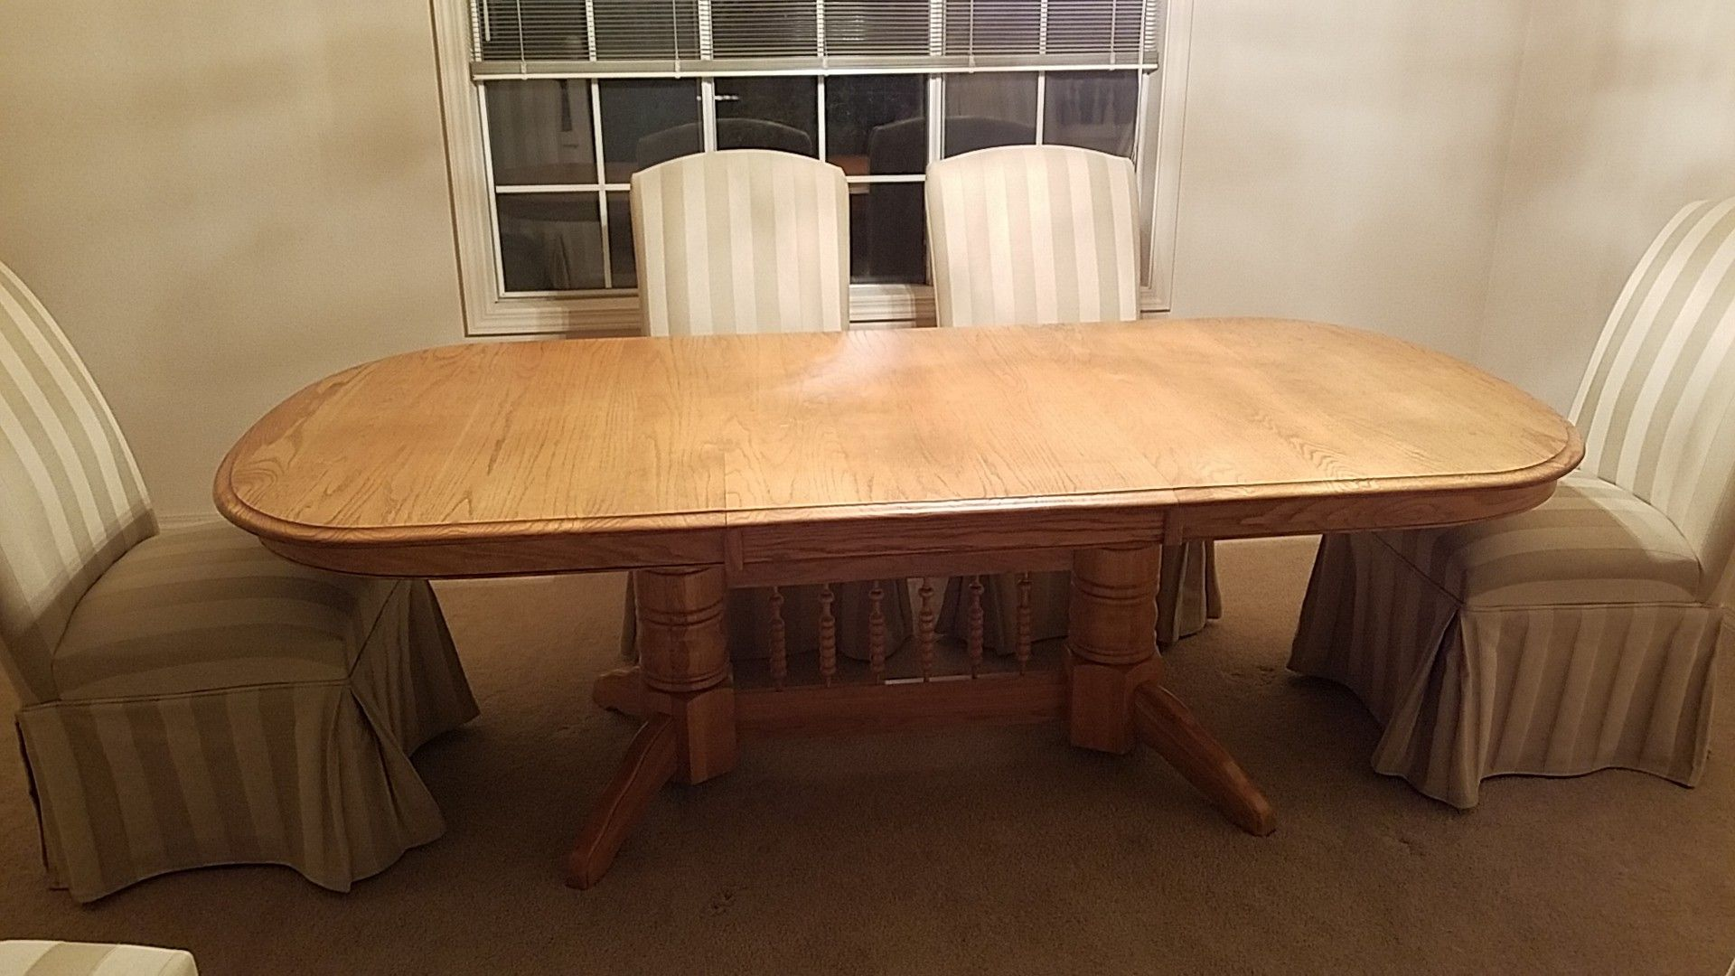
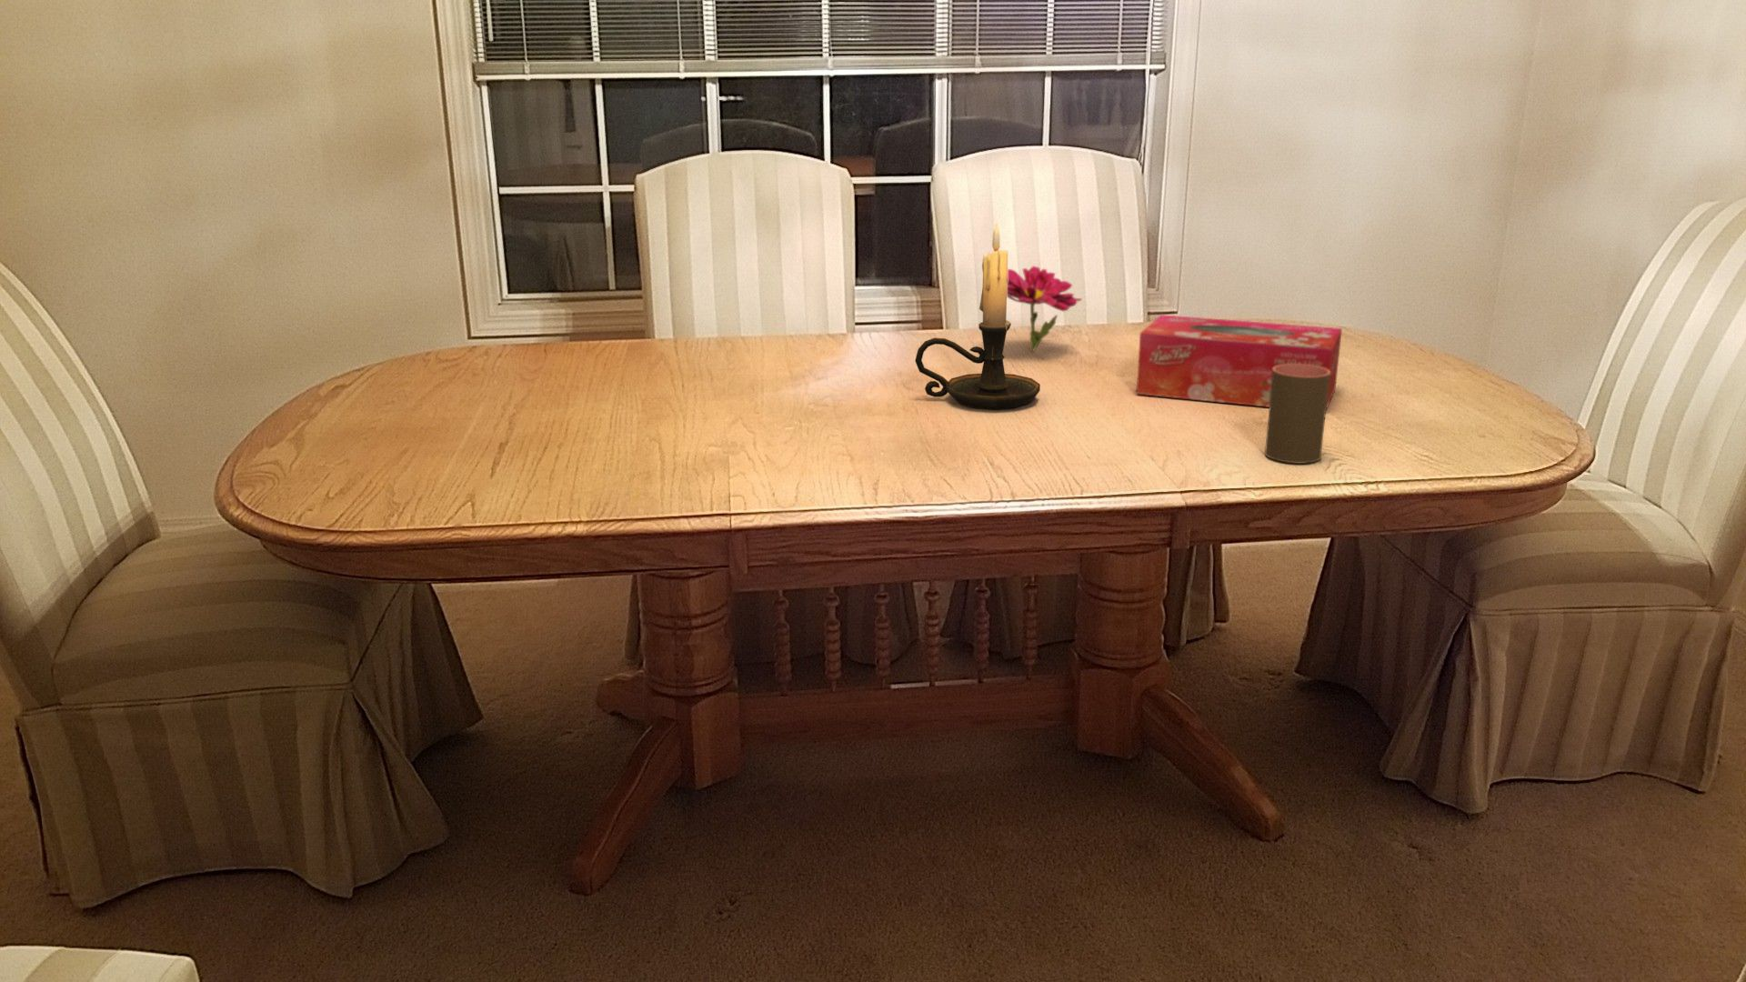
+ flower [1006,265,1083,354]
+ cup [1264,363,1330,465]
+ tissue box [1136,314,1343,411]
+ candle holder [914,222,1041,410]
